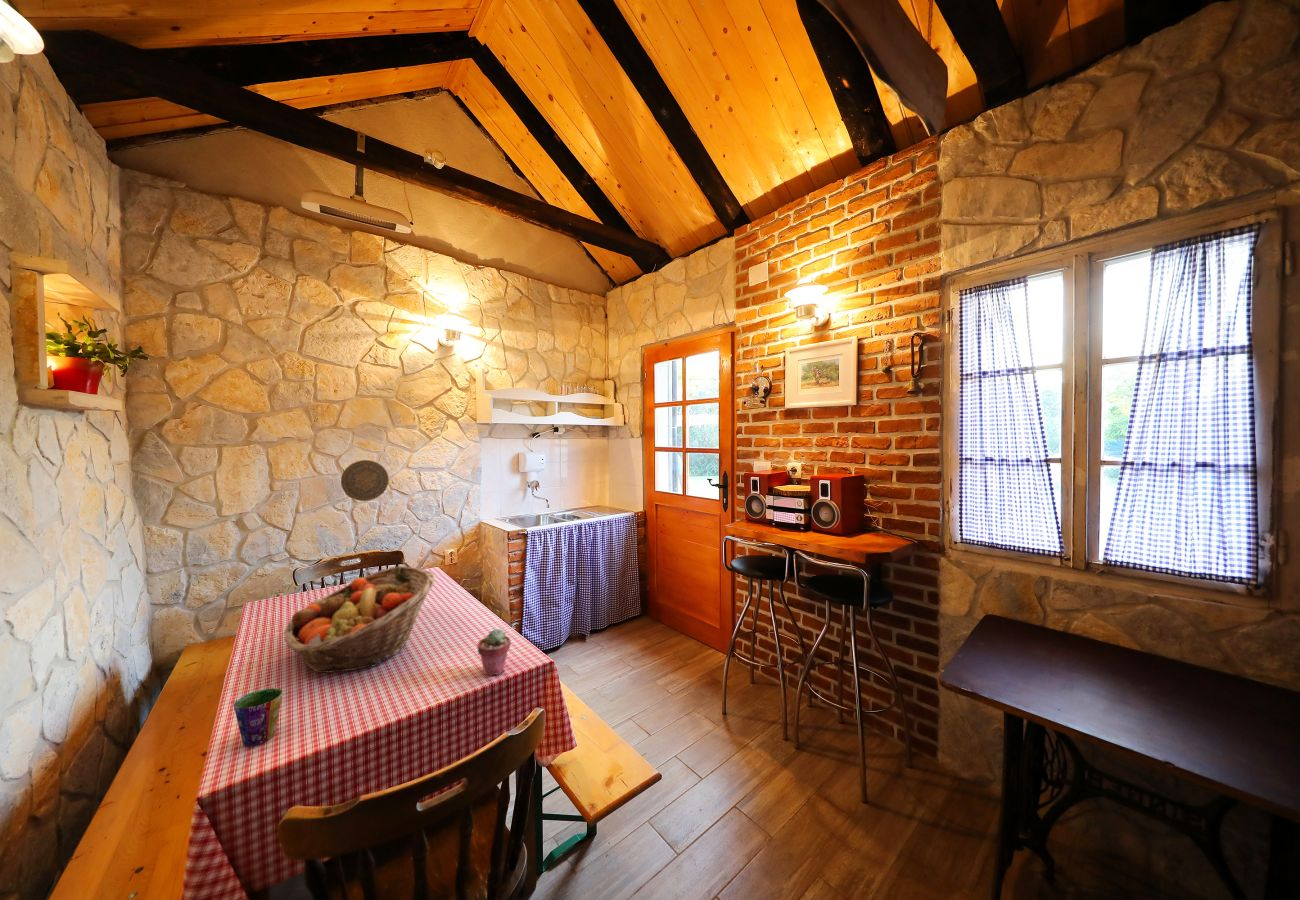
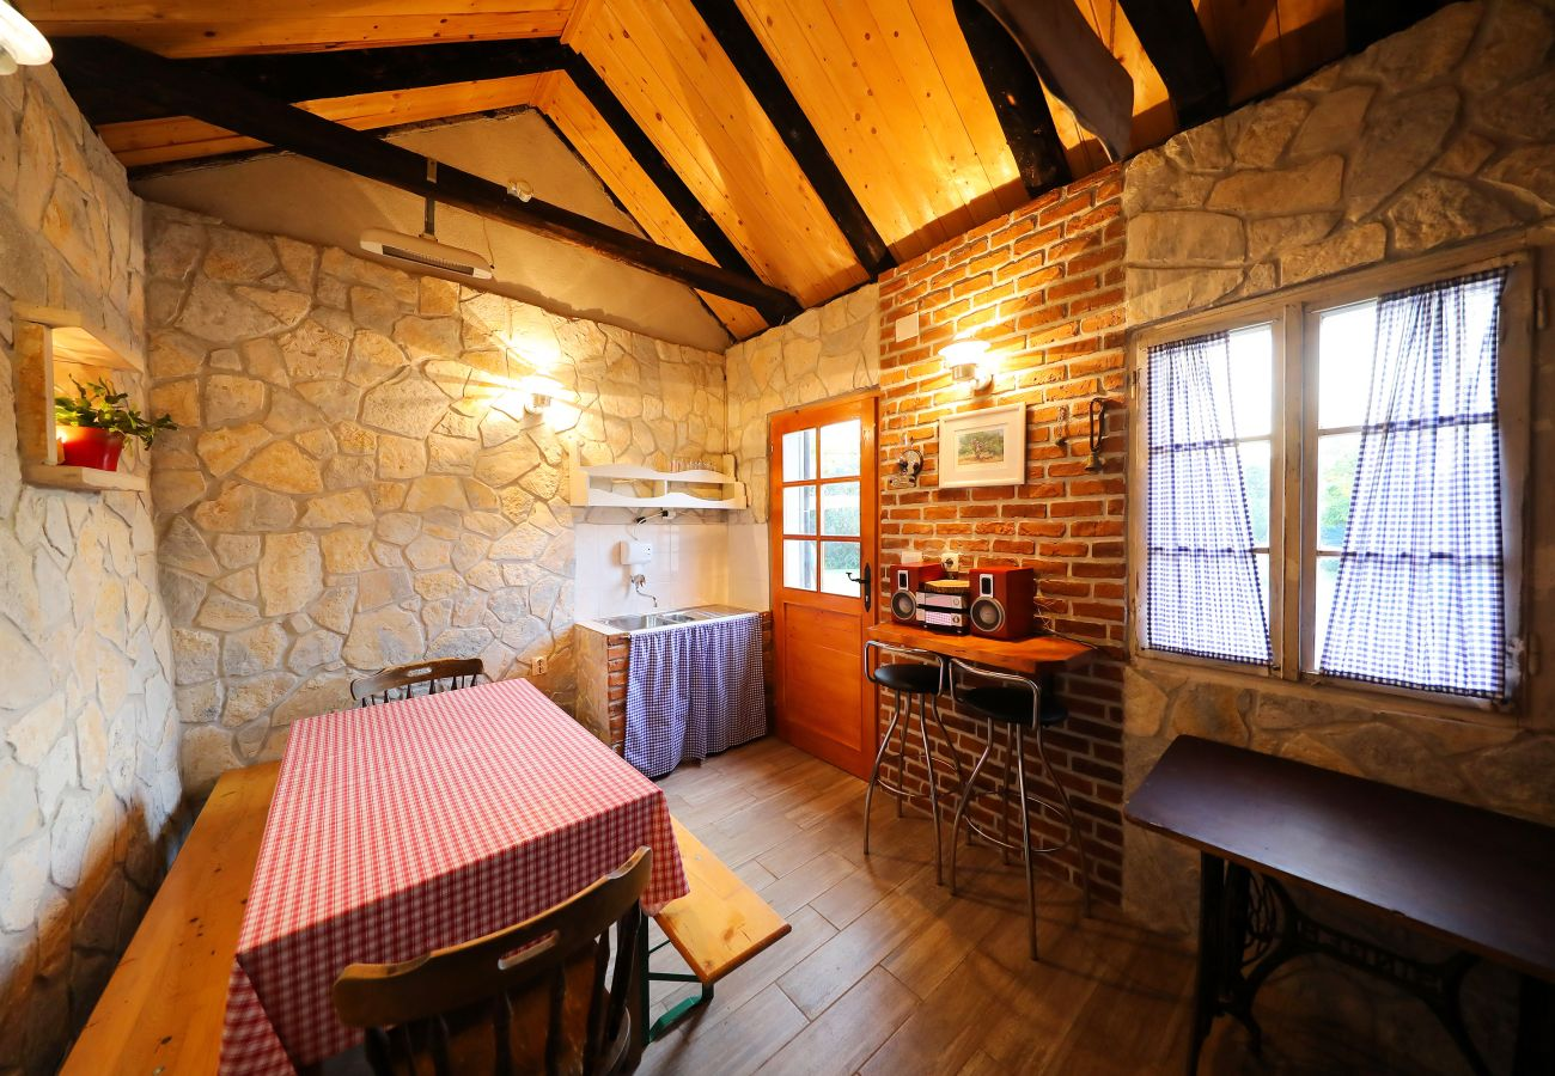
- decorative plate [340,459,390,502]
- cup [233,687,284,747]
- fruit basket [283,565,436,674]
- potted succulent [476,628,512,677]
